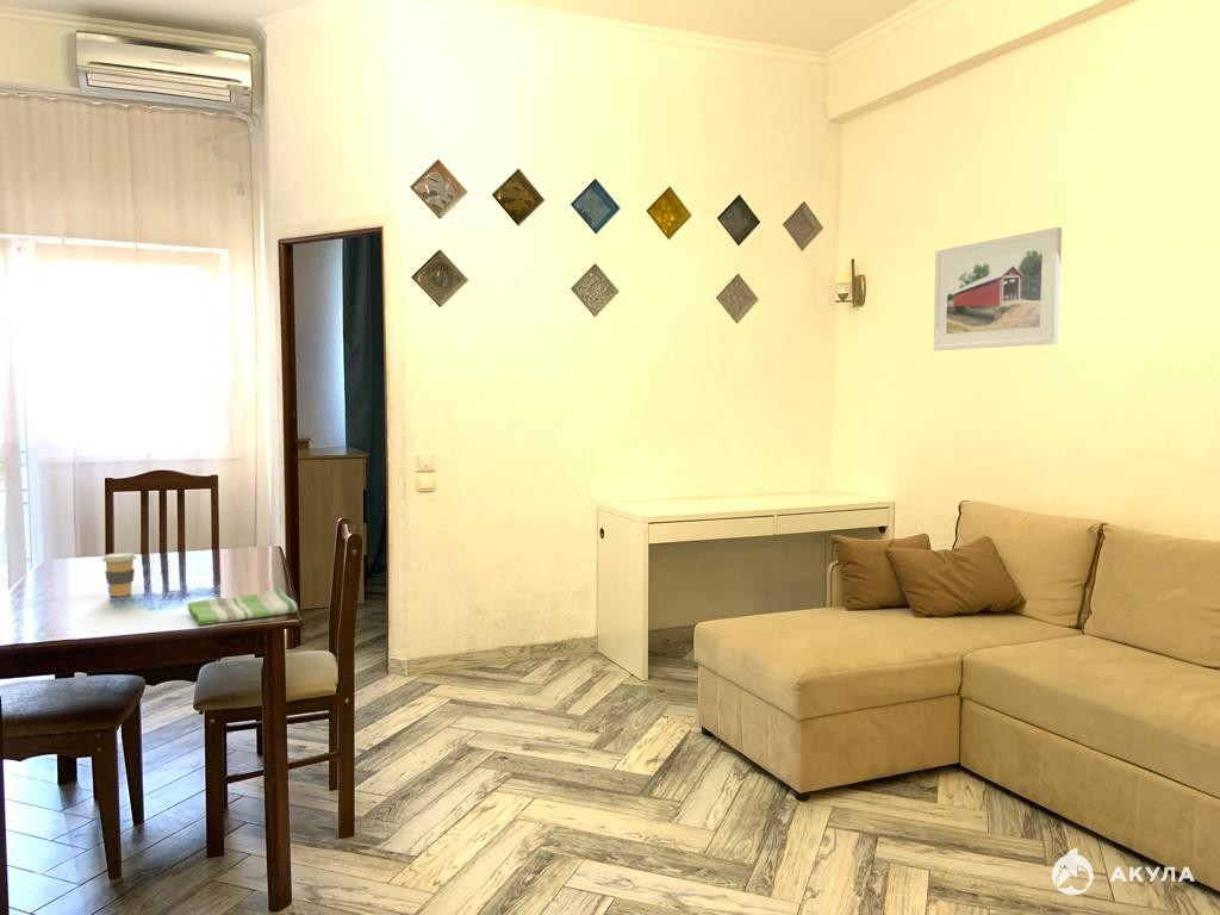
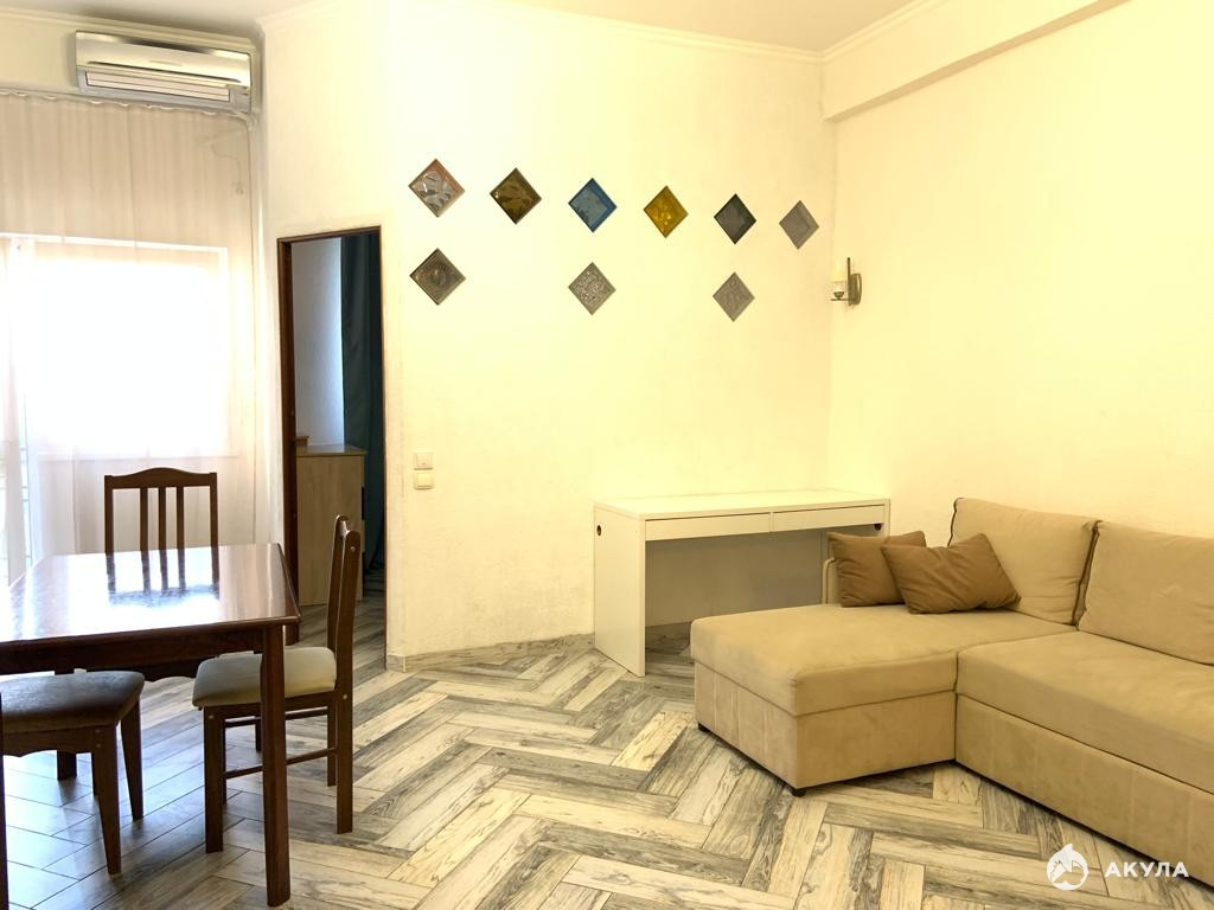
- coffee cup [101,552,137,598]
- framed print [932,226,1063,353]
- dish towel [186,587,299,627]
